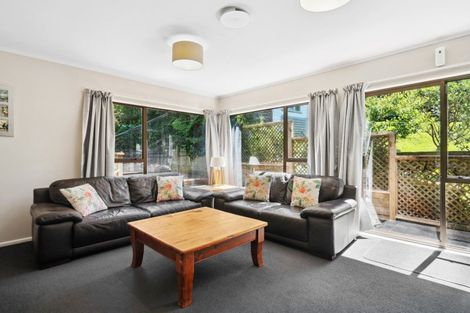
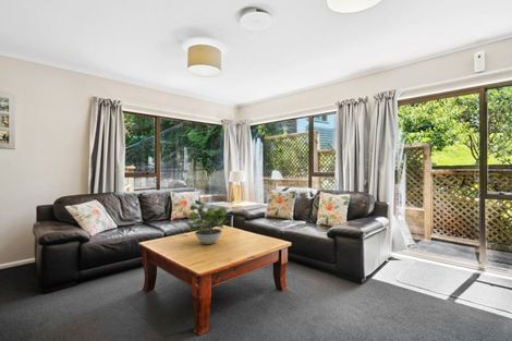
+ potted plant [185,198,229,245]
